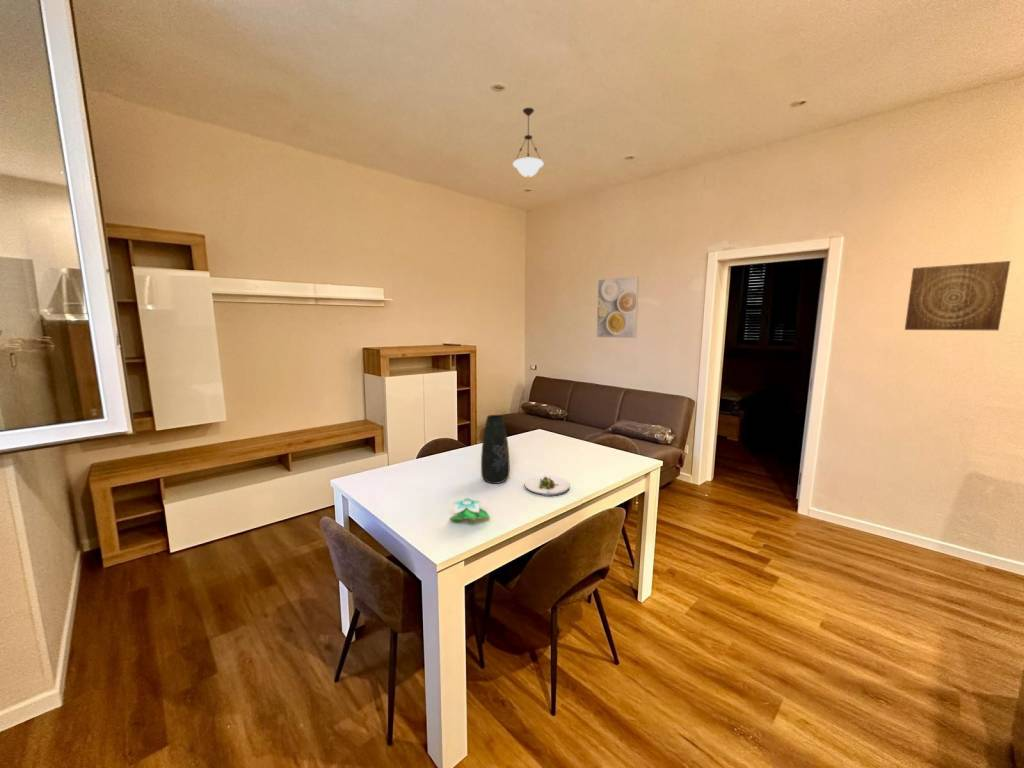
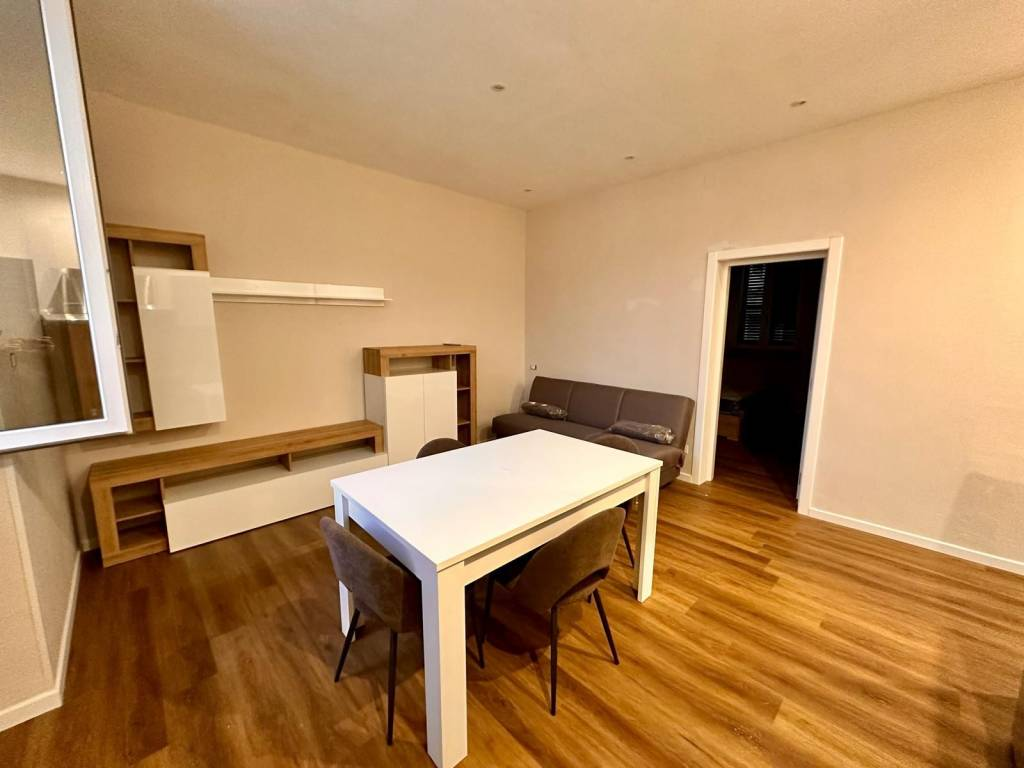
- wall art [904,260,1011,331]
- pendant light [512,107,545,178]
- flower [448,496,491,523]
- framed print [595,275,640,339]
- vase [480,414,511,485]
- salad plate [523,474,571,497]
